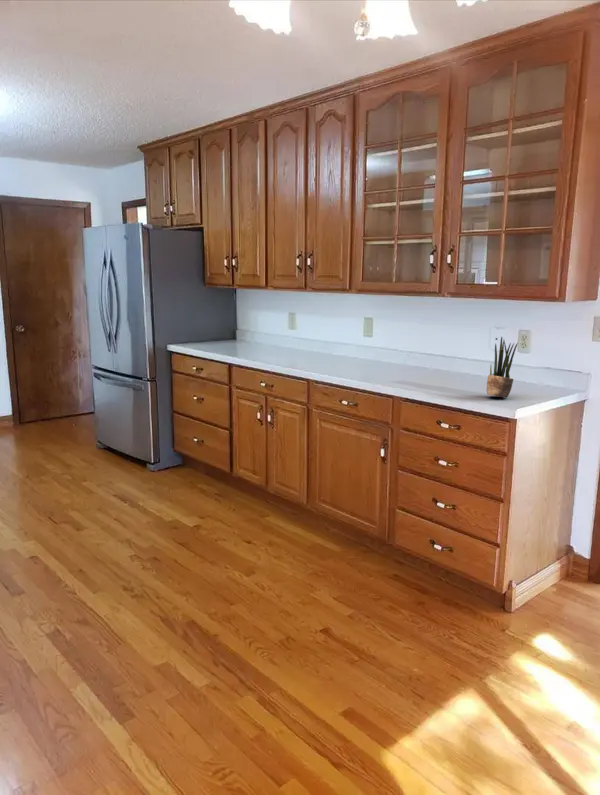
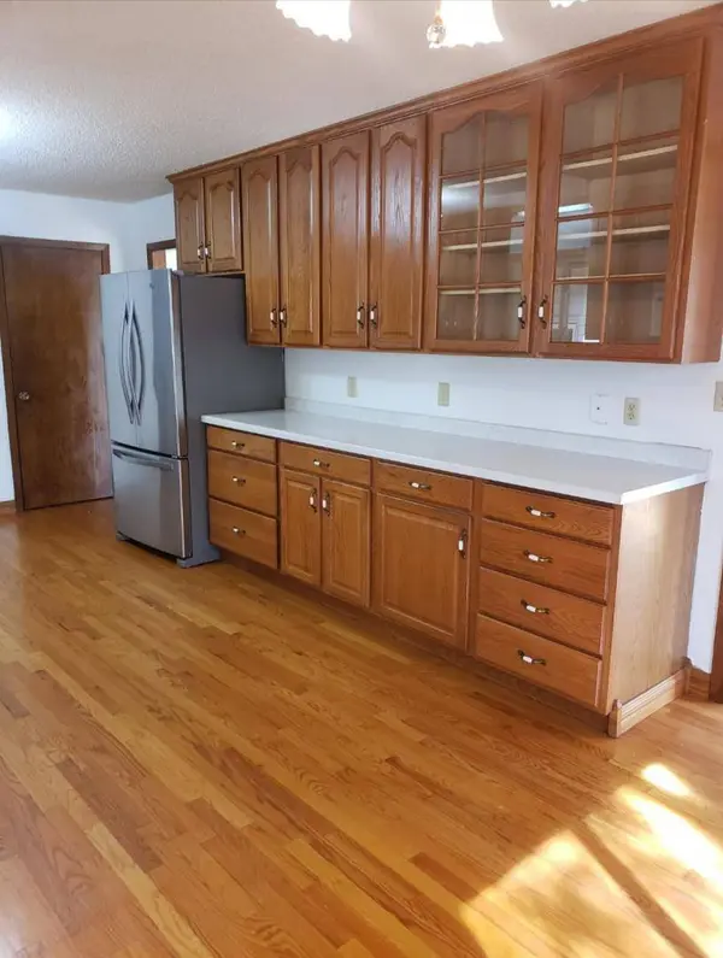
- potted plant [486,336,519,399]
